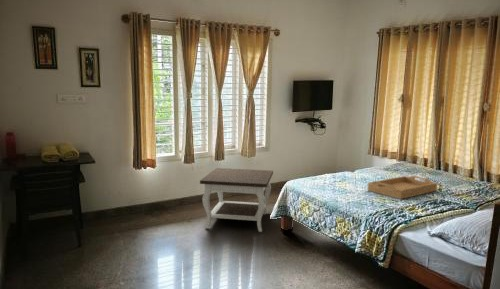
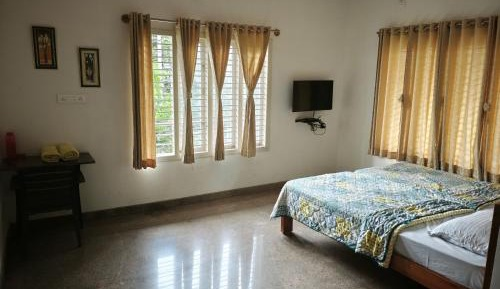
- side table [199,167,274,233]
- serving tray [367,175,438,200]
